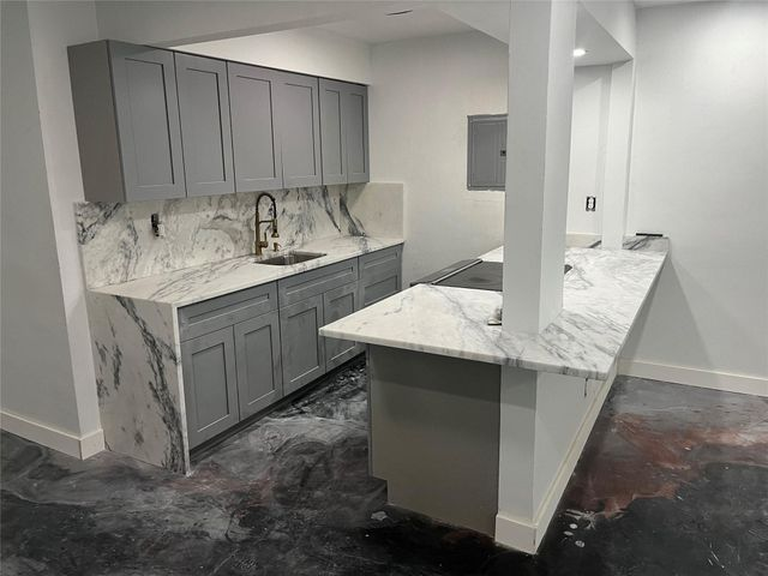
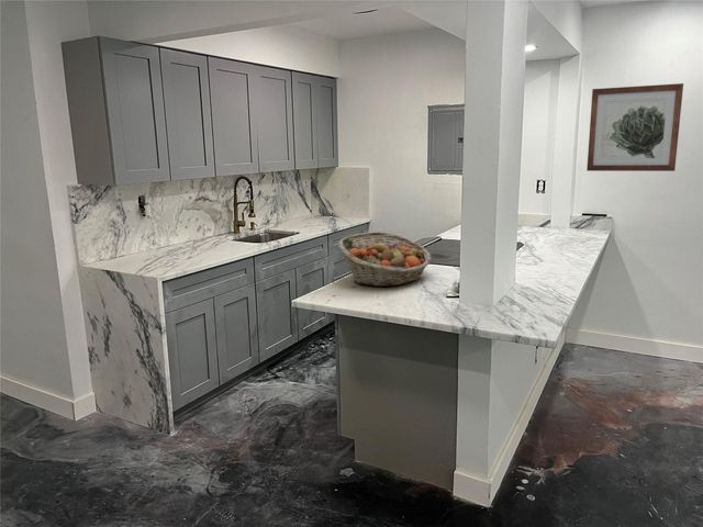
+ fruit basket [337,231,433,288]
+ wall art [585,82,684,172]
